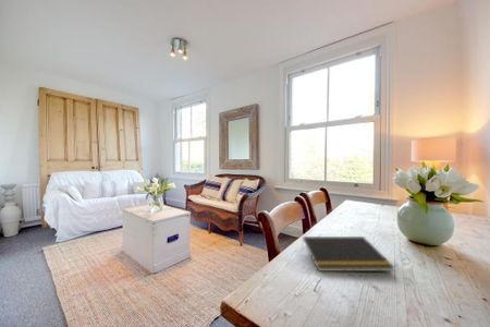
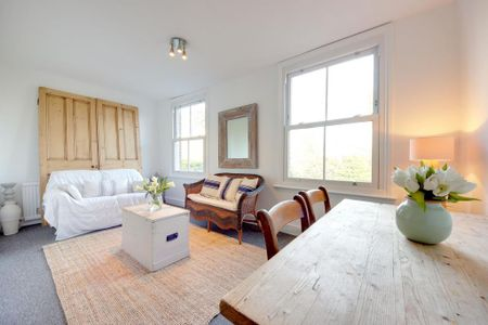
- notepad [301,235,395,272]
